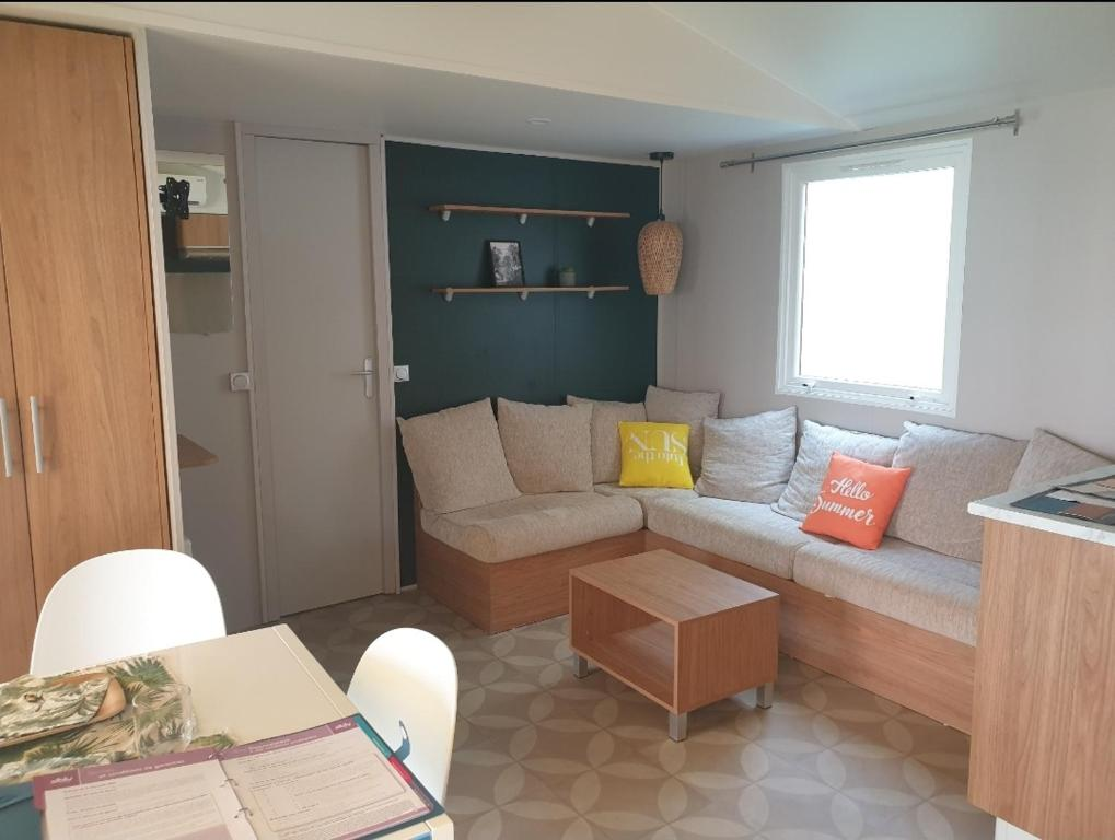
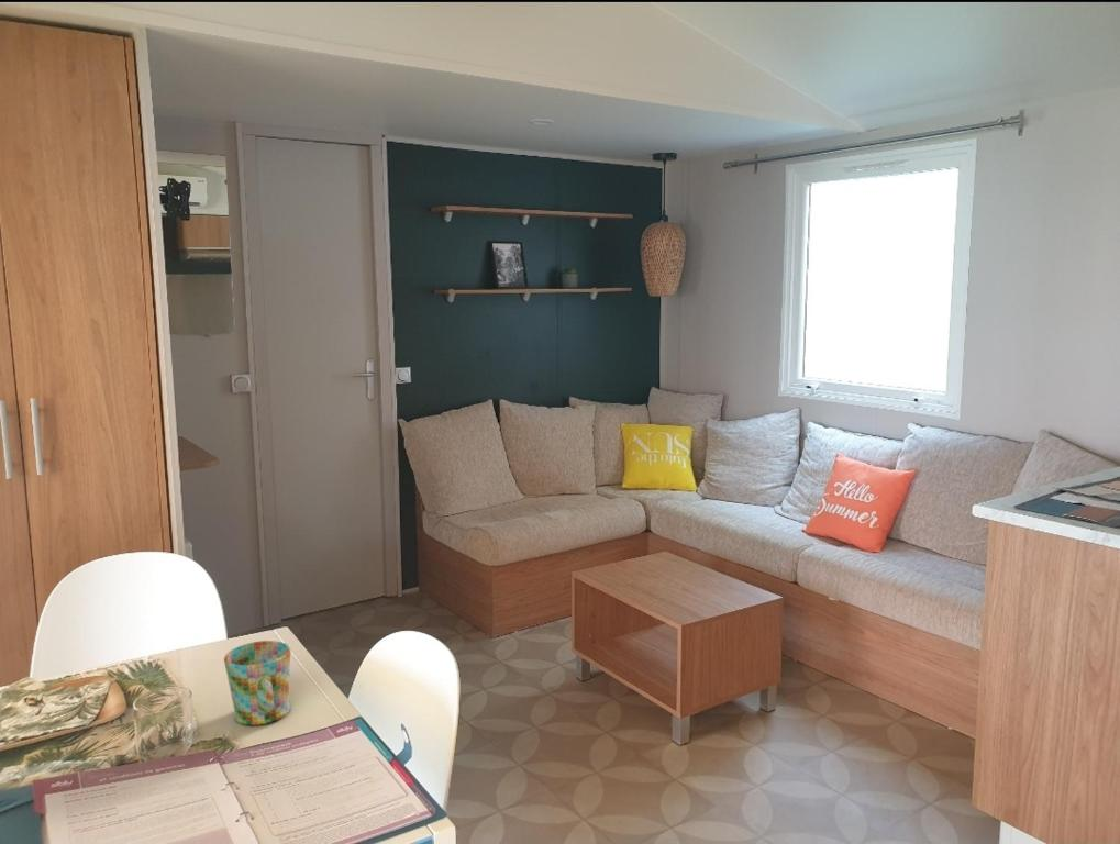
+ mug [223,640,291,726]
